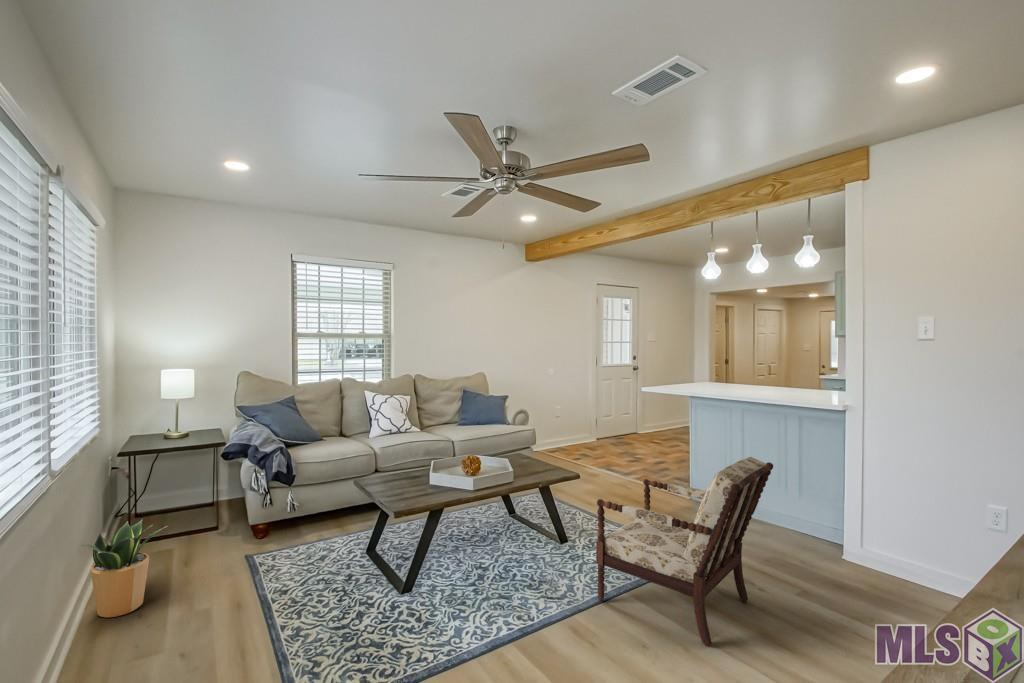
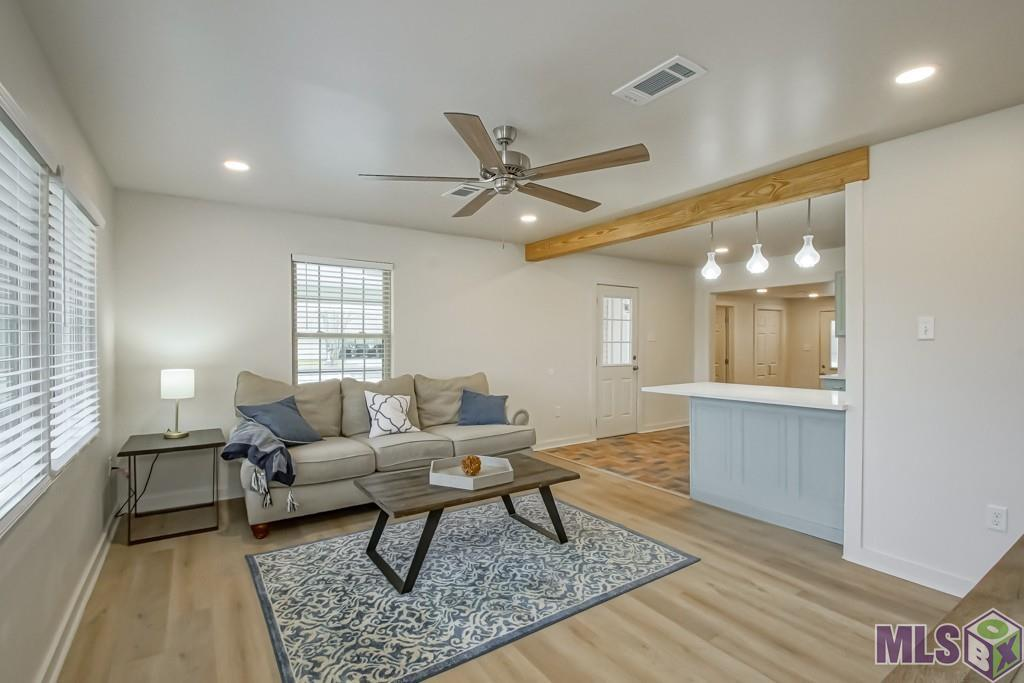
- potted plant [78,518,169,619]
- armchair [595,456,774,647]
